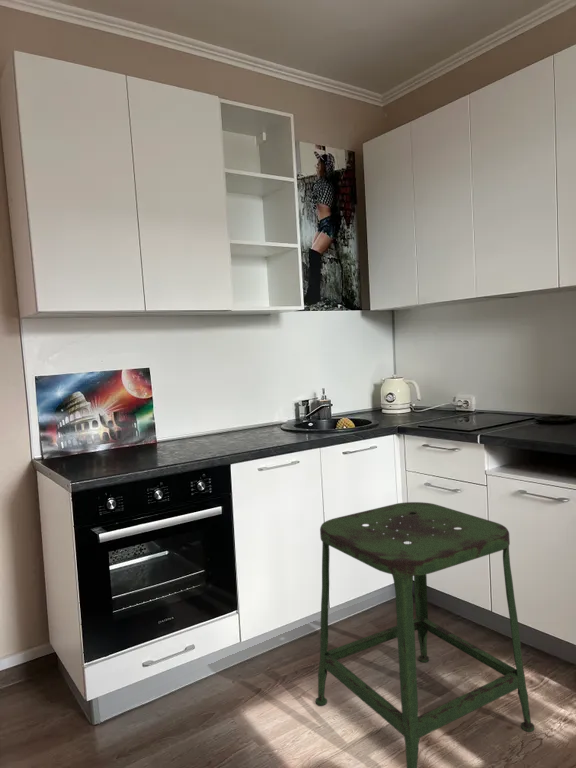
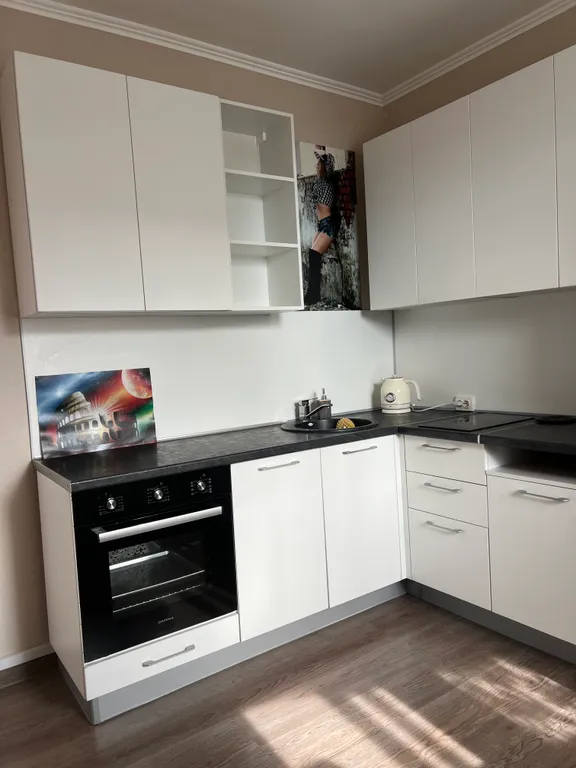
- stool [315,501,535,768]
